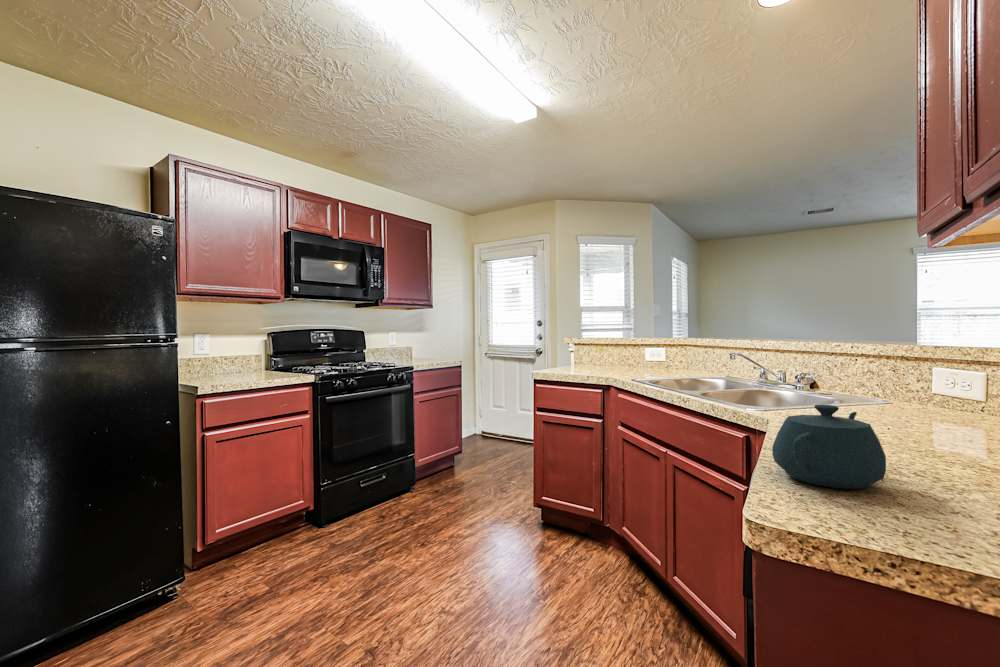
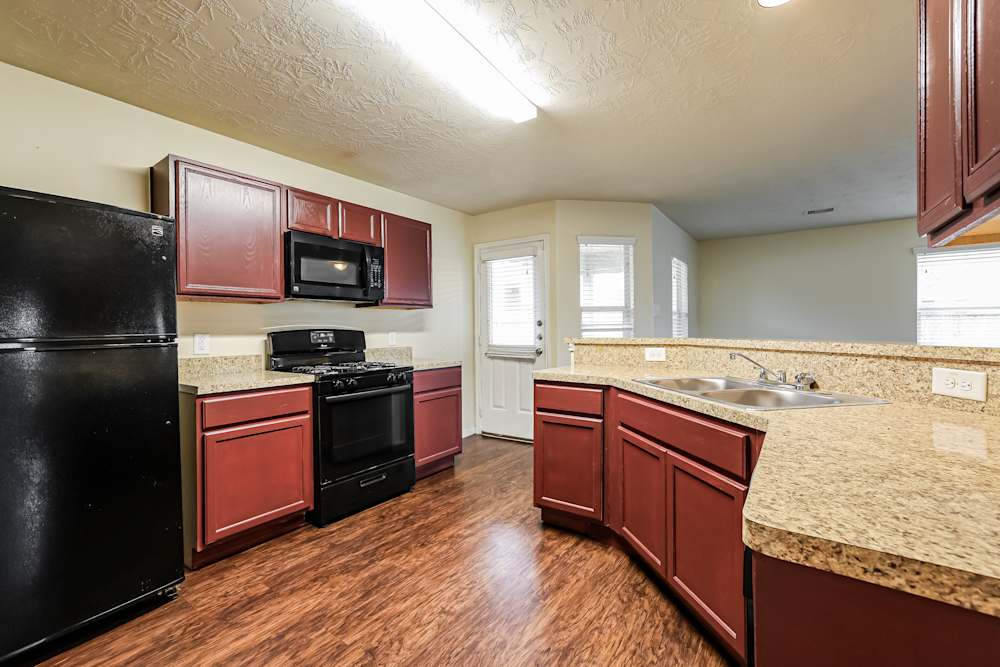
- teapot [771,404,887,490]
